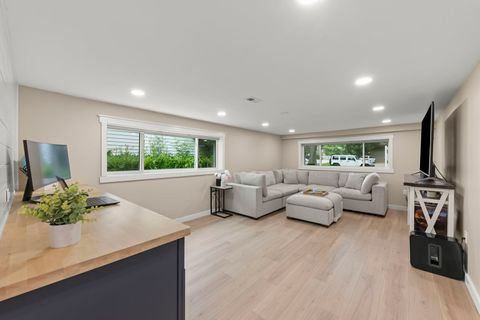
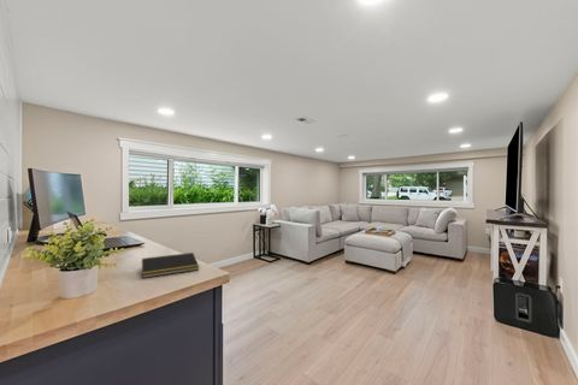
+ notepad [140,251,200,279]
